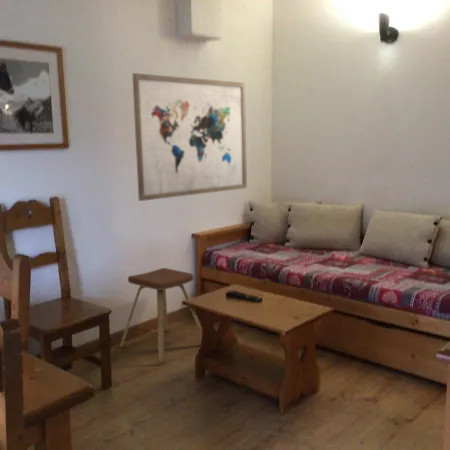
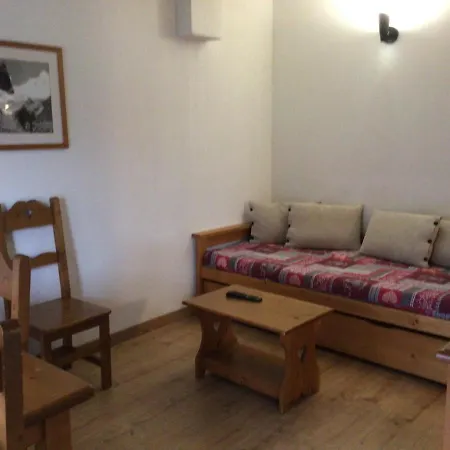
- wall art [131,72,248,202]
- music stool [119,267,202,363]
